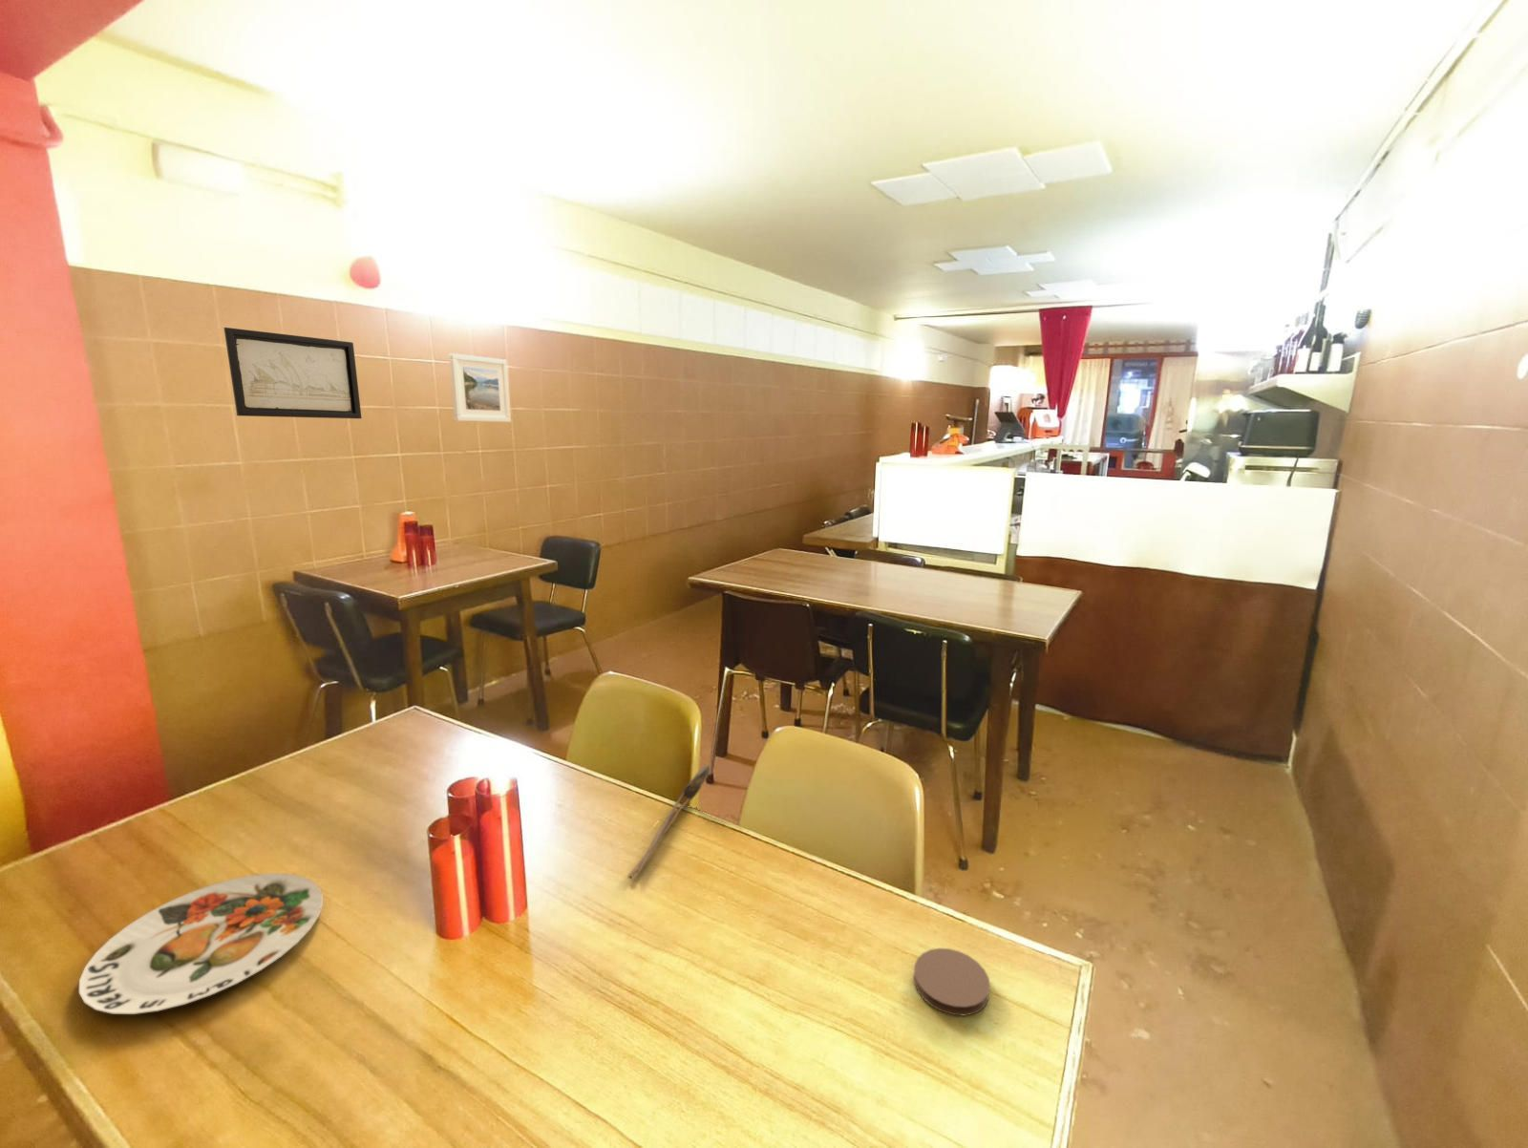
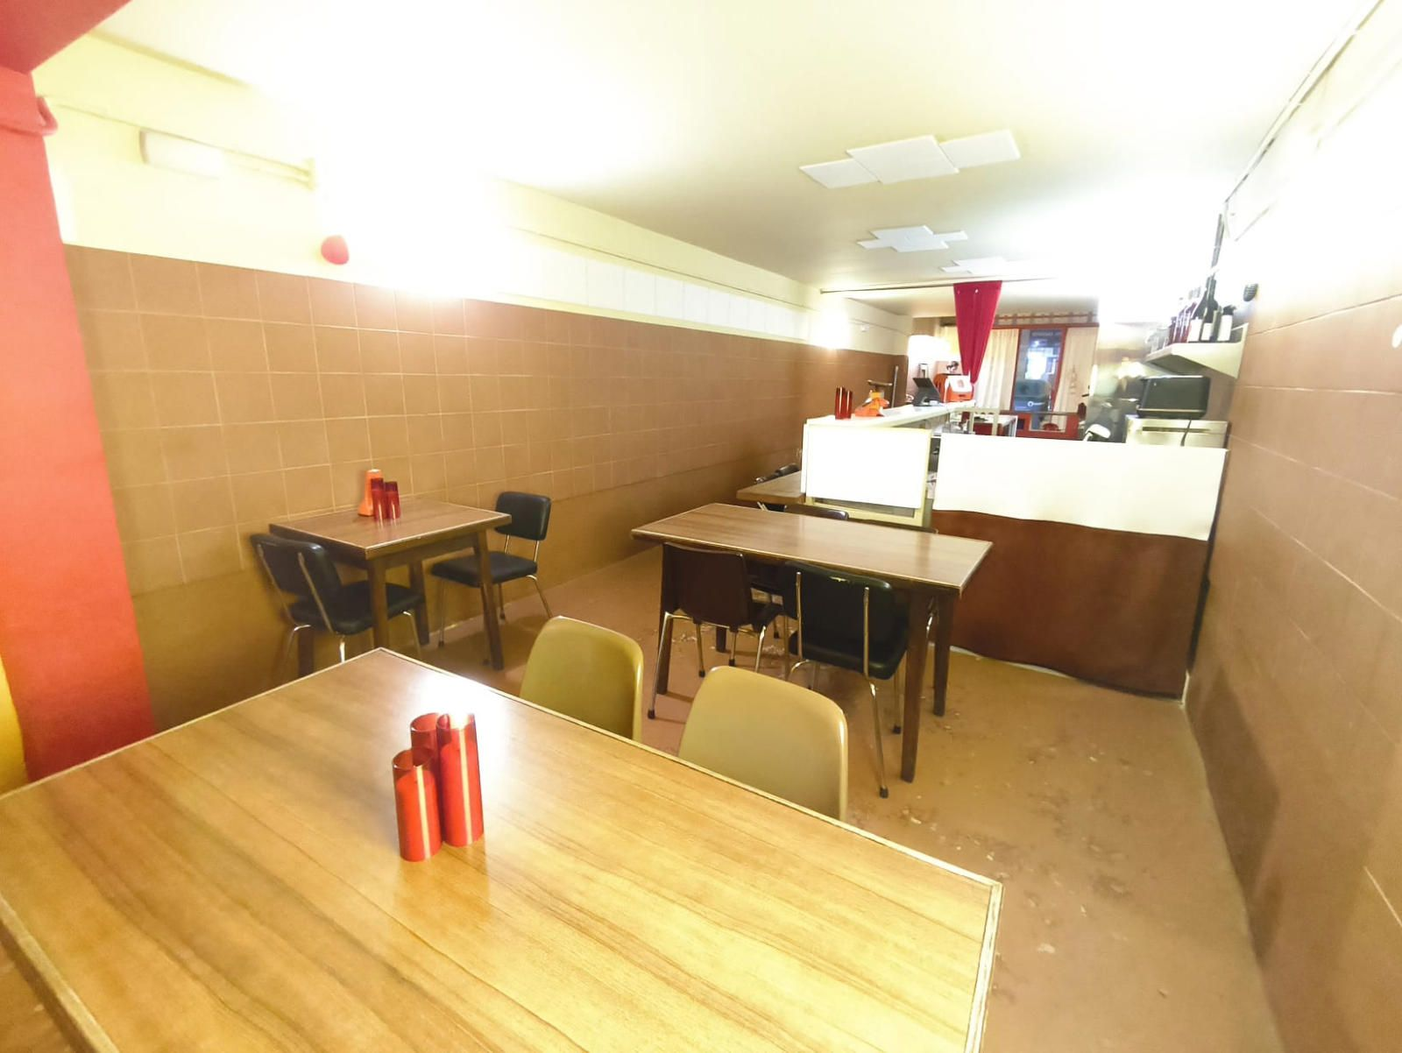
- wall art [223,327,363,420]
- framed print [447,352,511,423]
- plate [78,872,323,1015]
- coaster [913,948,991,1017]
- spoon [626,765,710,879]
